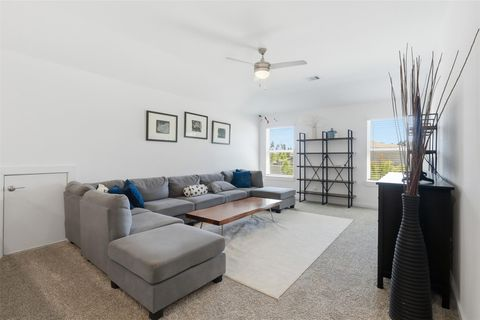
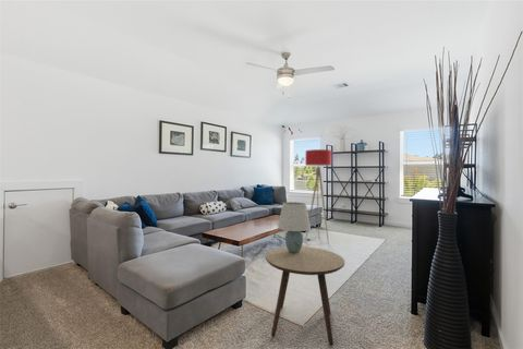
+ side table [265,245,345,347]
+ table lamp [277,201,312,253]
+ floor lamp [304,148,332,244]
